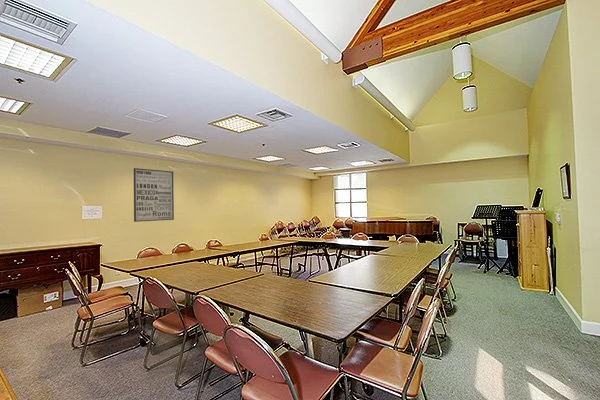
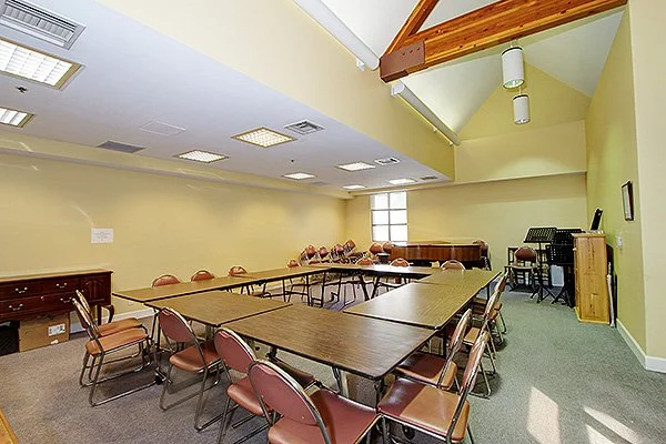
- wall art [133,167,175,223]
